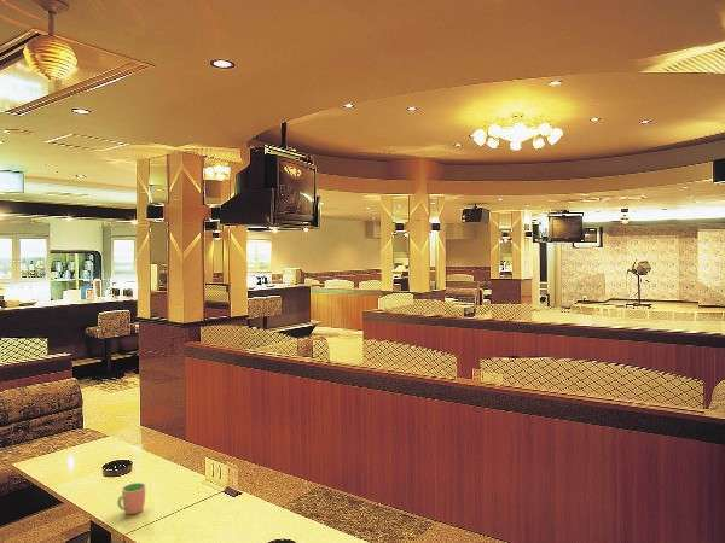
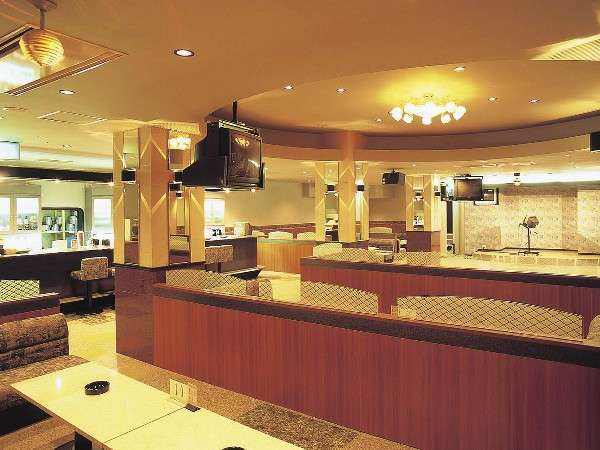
- cup [116,481,146,515]
